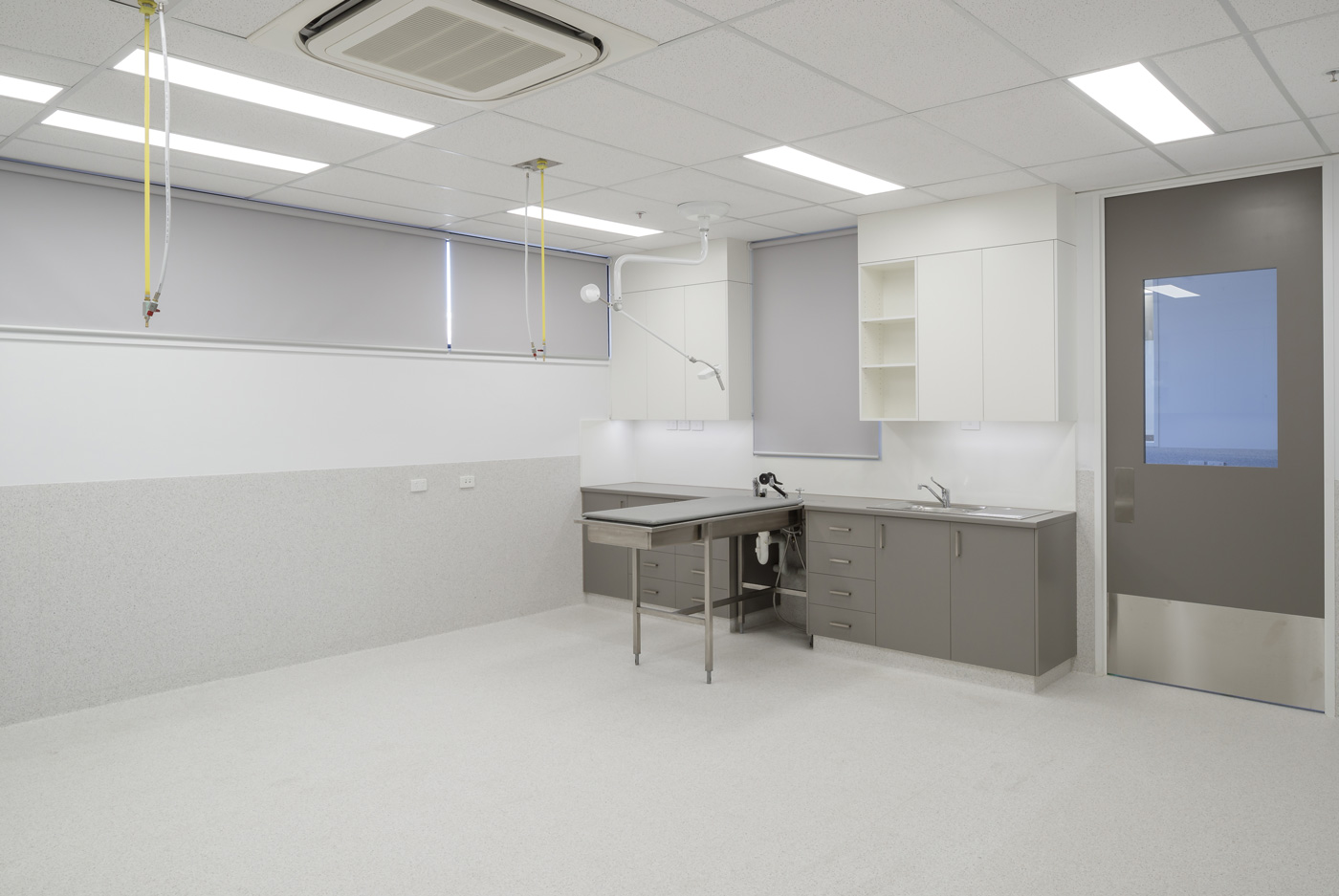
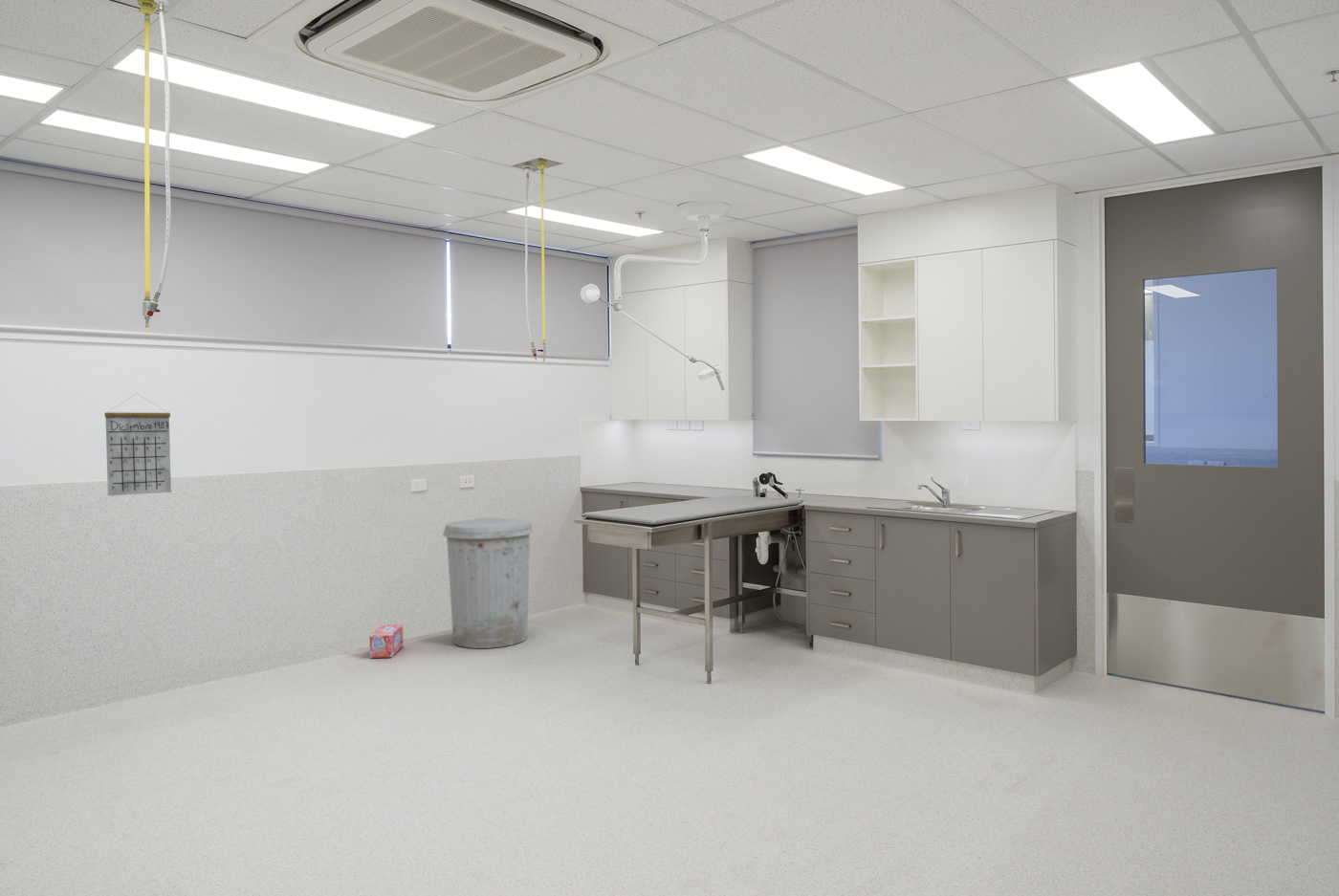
+ trash can [442,517,535,649]
+ box [369,623,404,659]
+ calendar [104,393,172,496]
